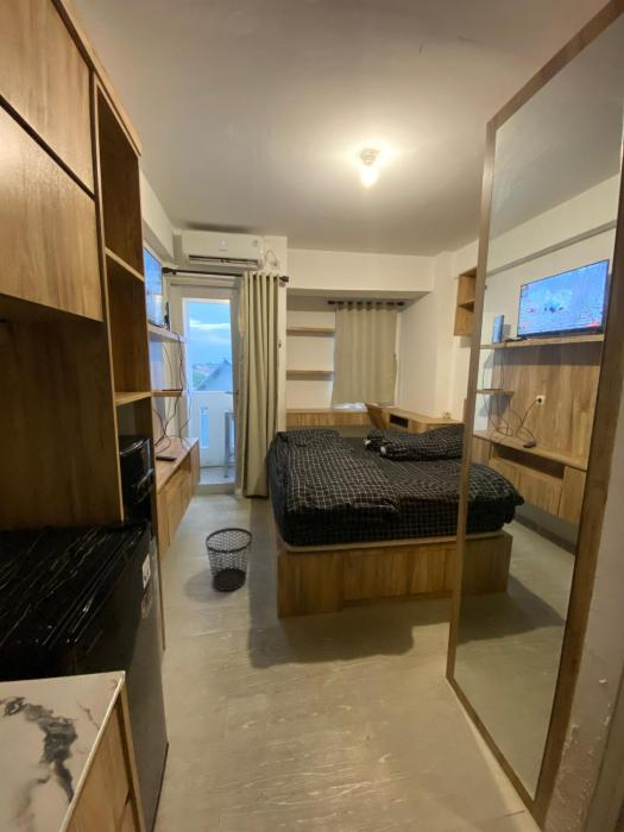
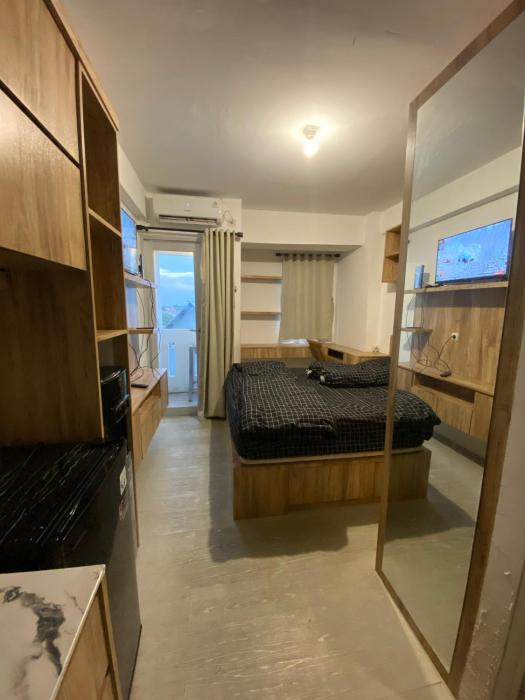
- wastebasket [204,527,253,592]
